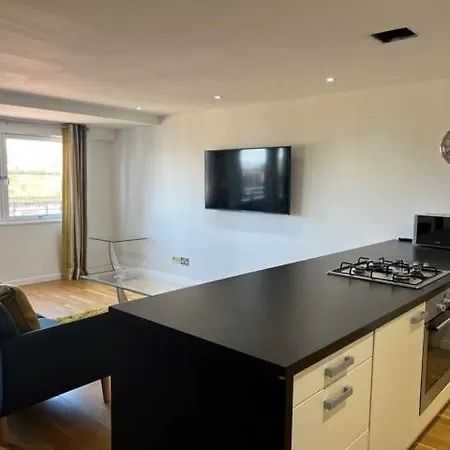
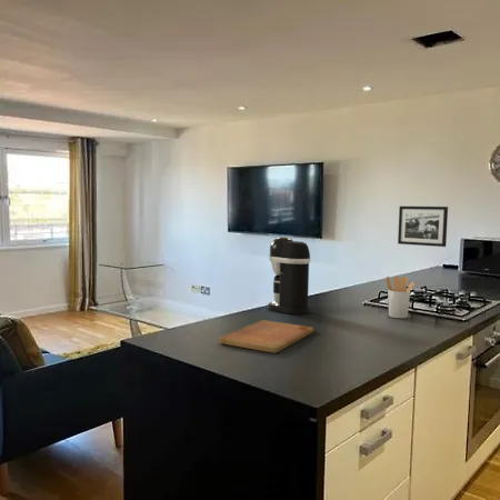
+ cutting board [218,319,314,353]
+ coffee maker [267,236,311,316]
+ utensil holder [386,276,417,319]
+ picture frame [397,206,449,248]
